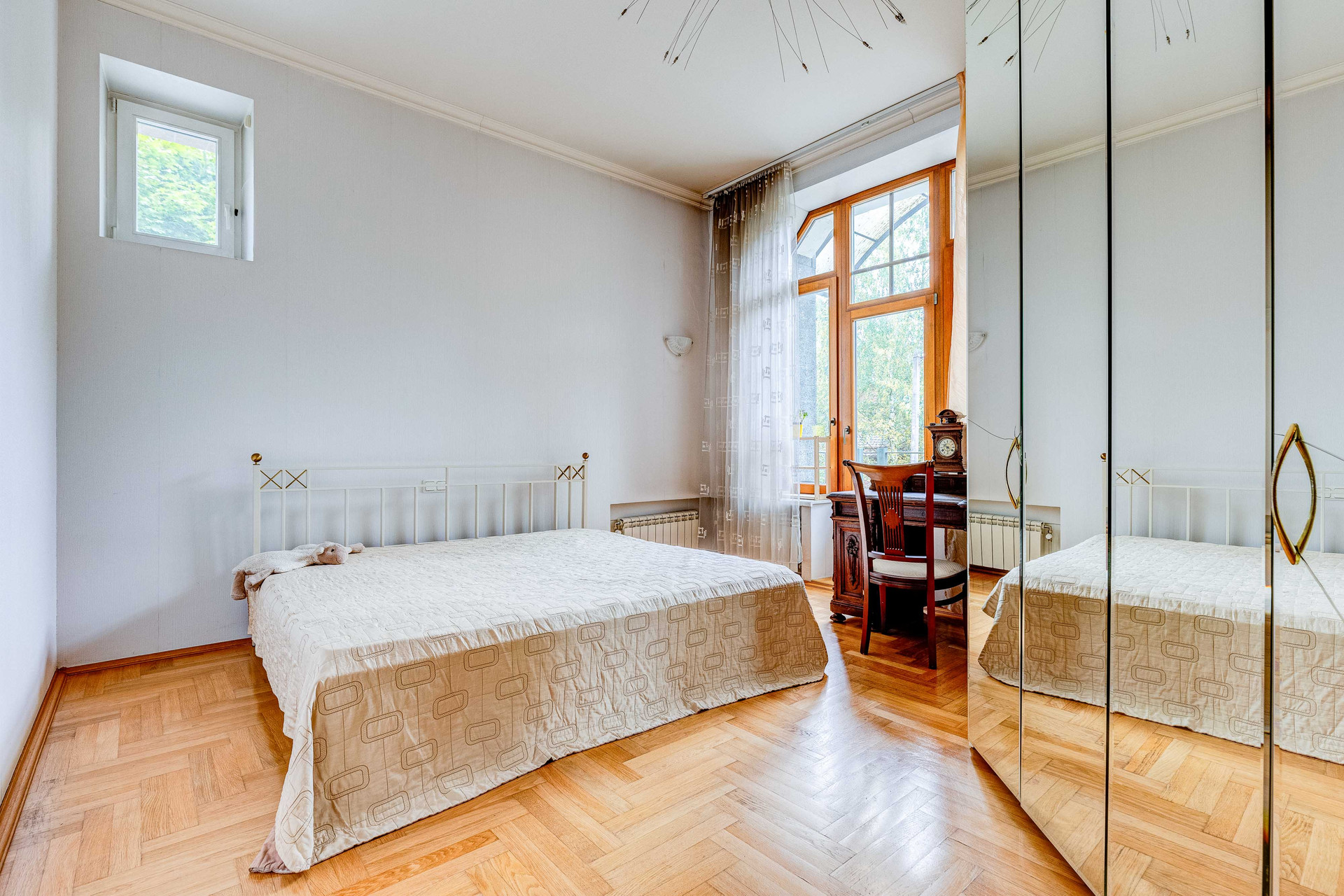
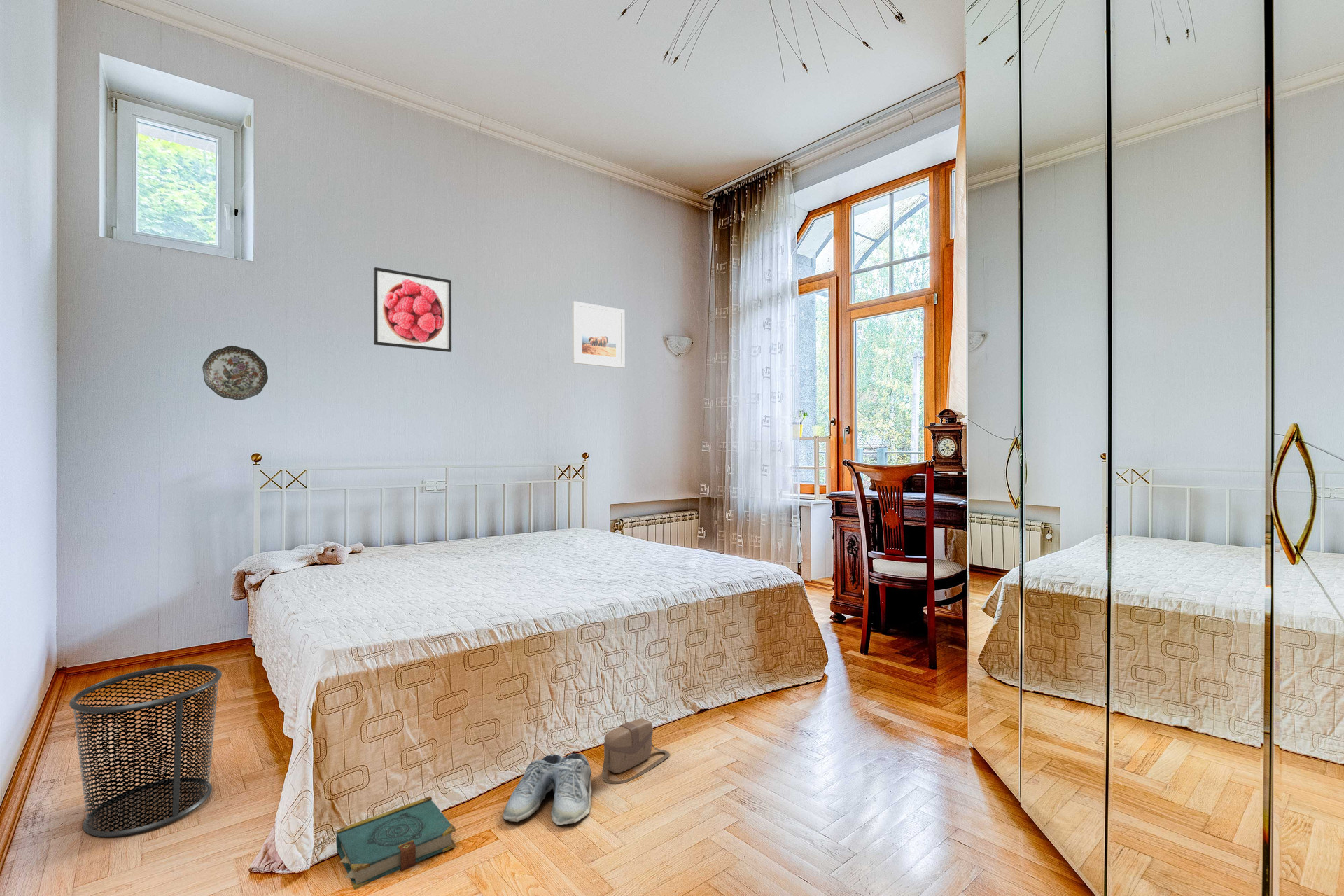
+ decorative plate [202,345,269,401]
+ shoe [502,753,593,826]
+ saddlebag [601,717,671,785]
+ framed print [373,267,452,353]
+ book [335,796,456,890]
+ waste bin [69,664,223,838]
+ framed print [571,300,625,369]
